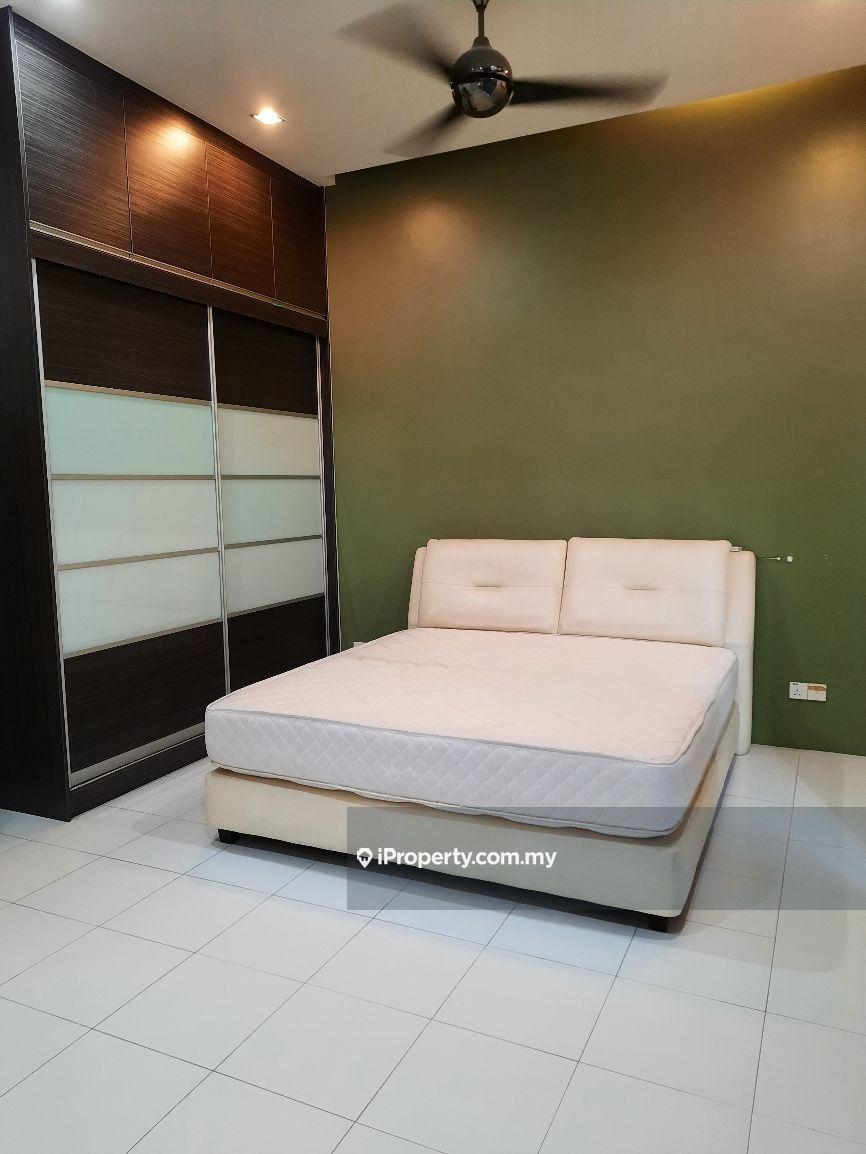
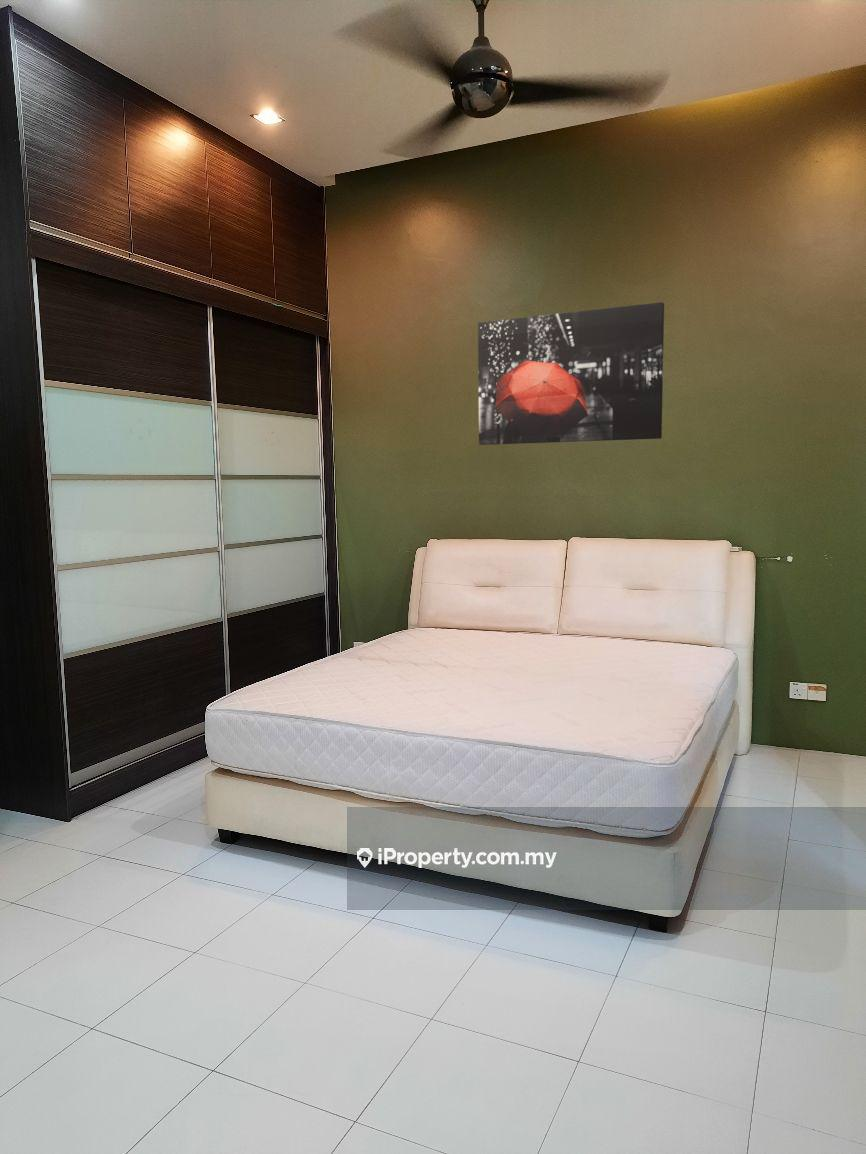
+ wall art [477,301,665,446]
